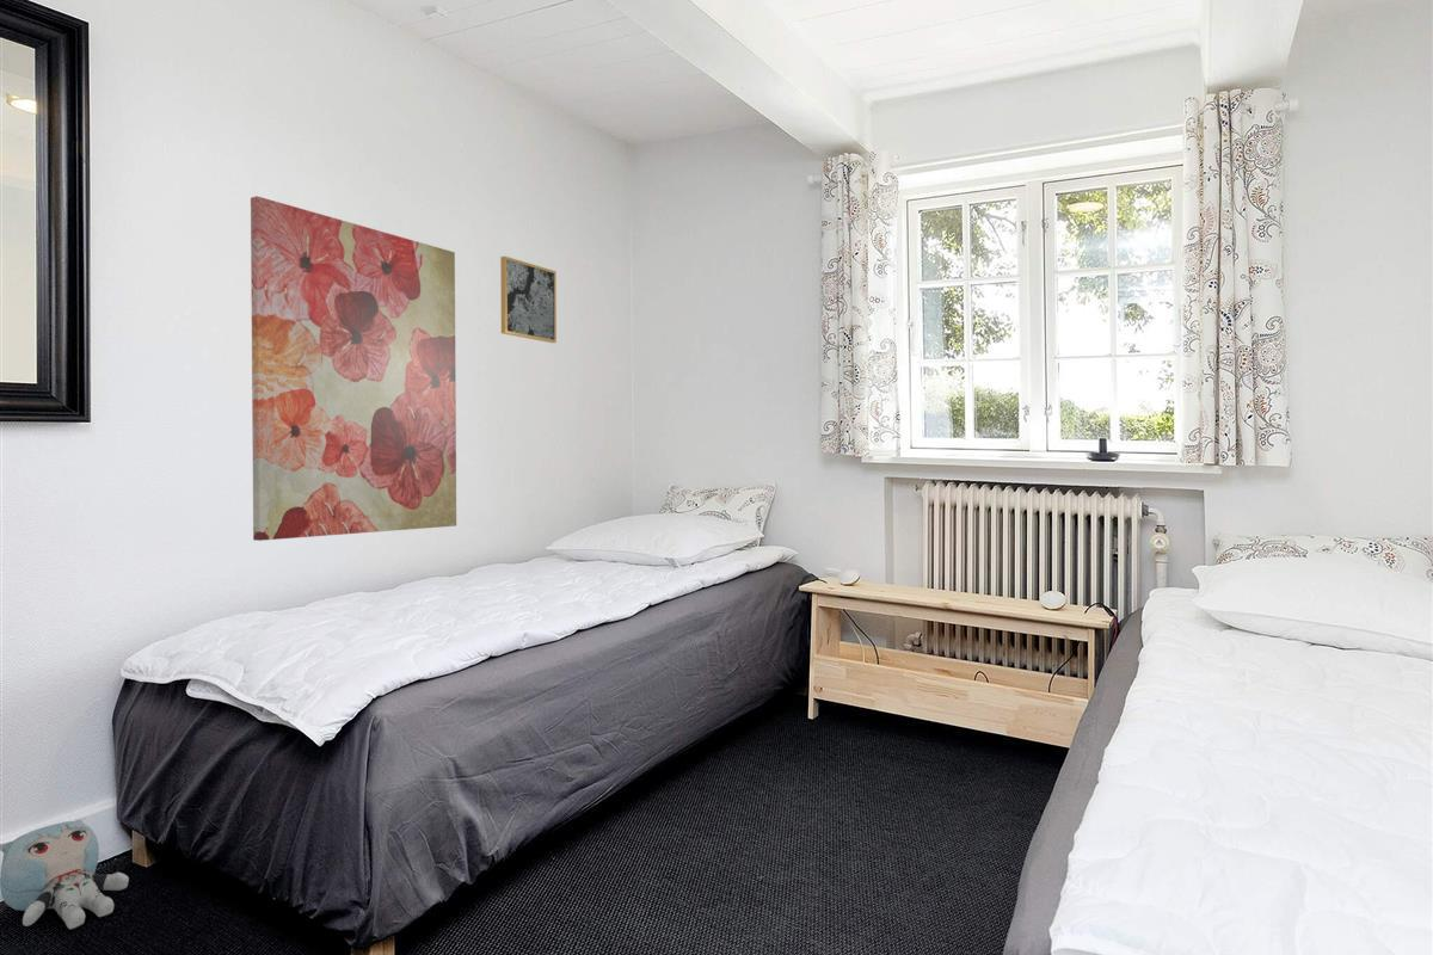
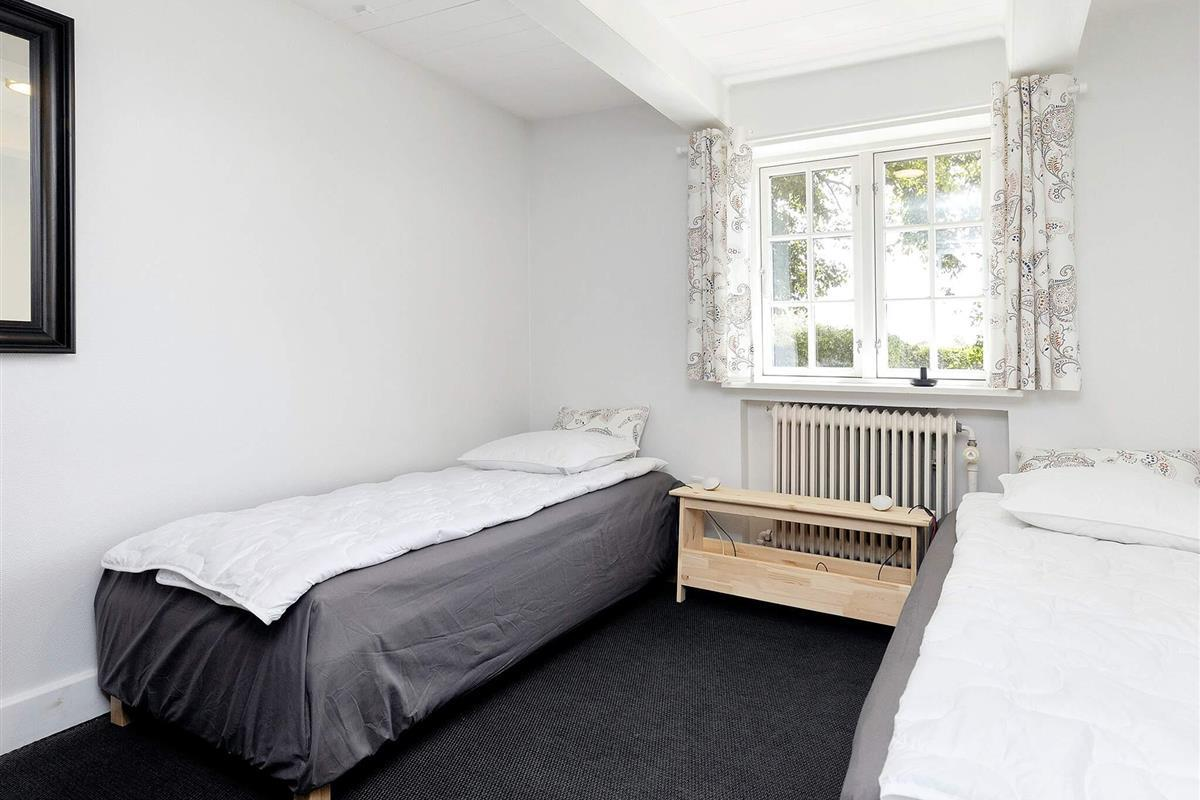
- wall art [250,195,457,542]
- plush toy [0,819,130,930]
- wall art [499,255,558,344]
